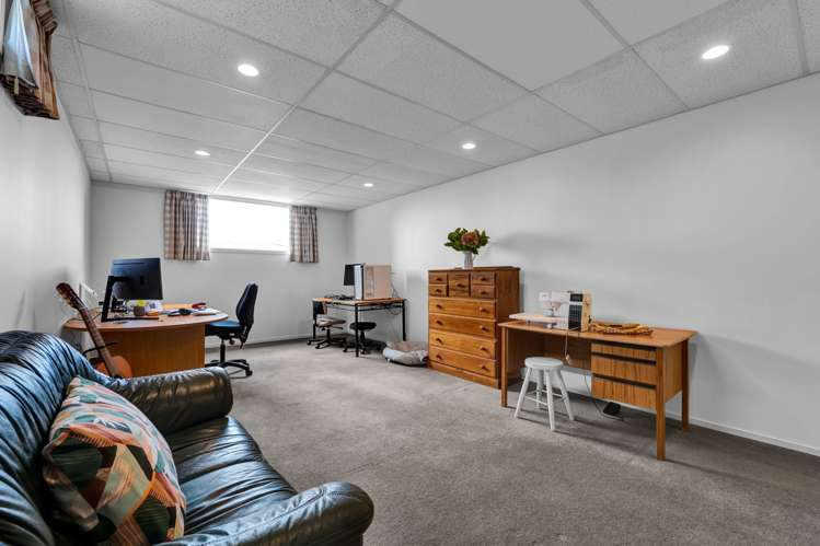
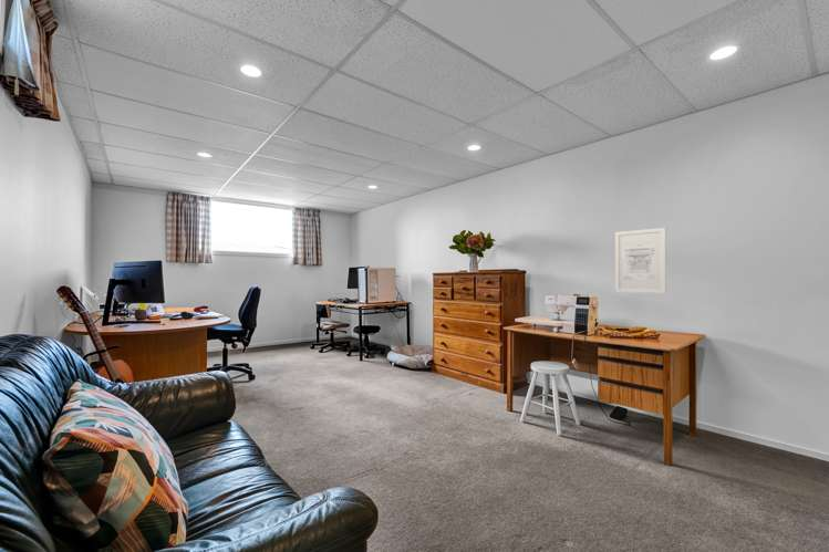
+ wall art [614,227,667,294]
